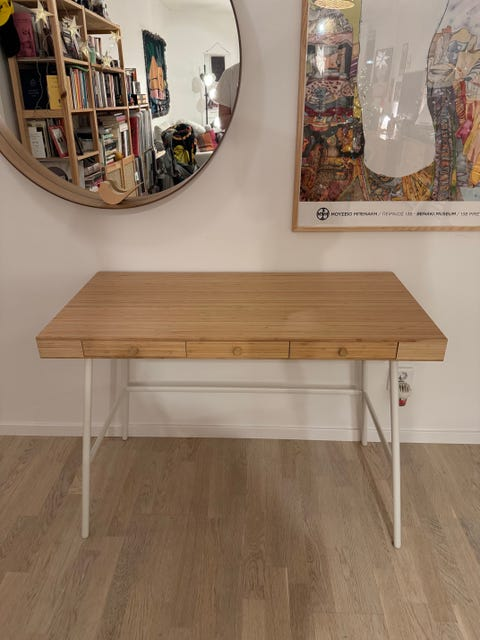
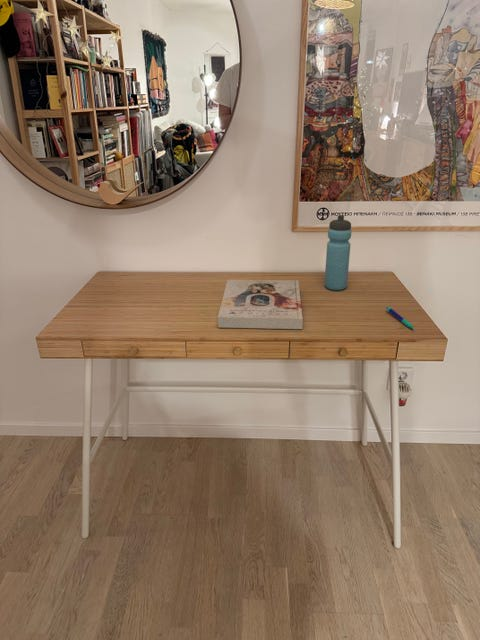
+ pen [385,305,415,331]
+ water bottle [324,214,352,291]
+ book [217,279,304,330]
